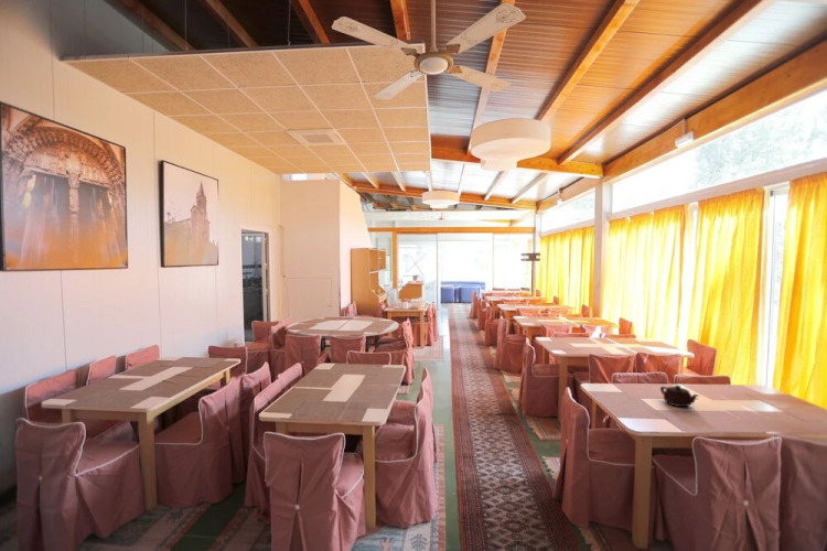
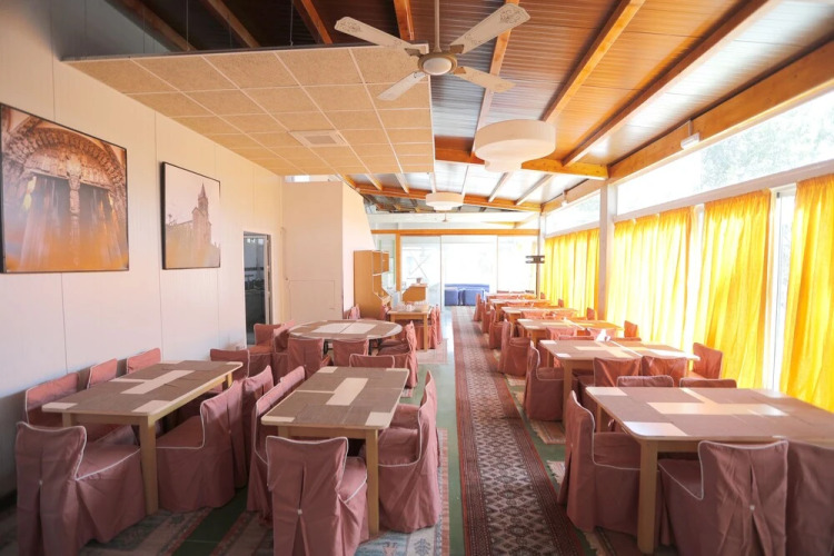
- teapot [659,385,700,408]
